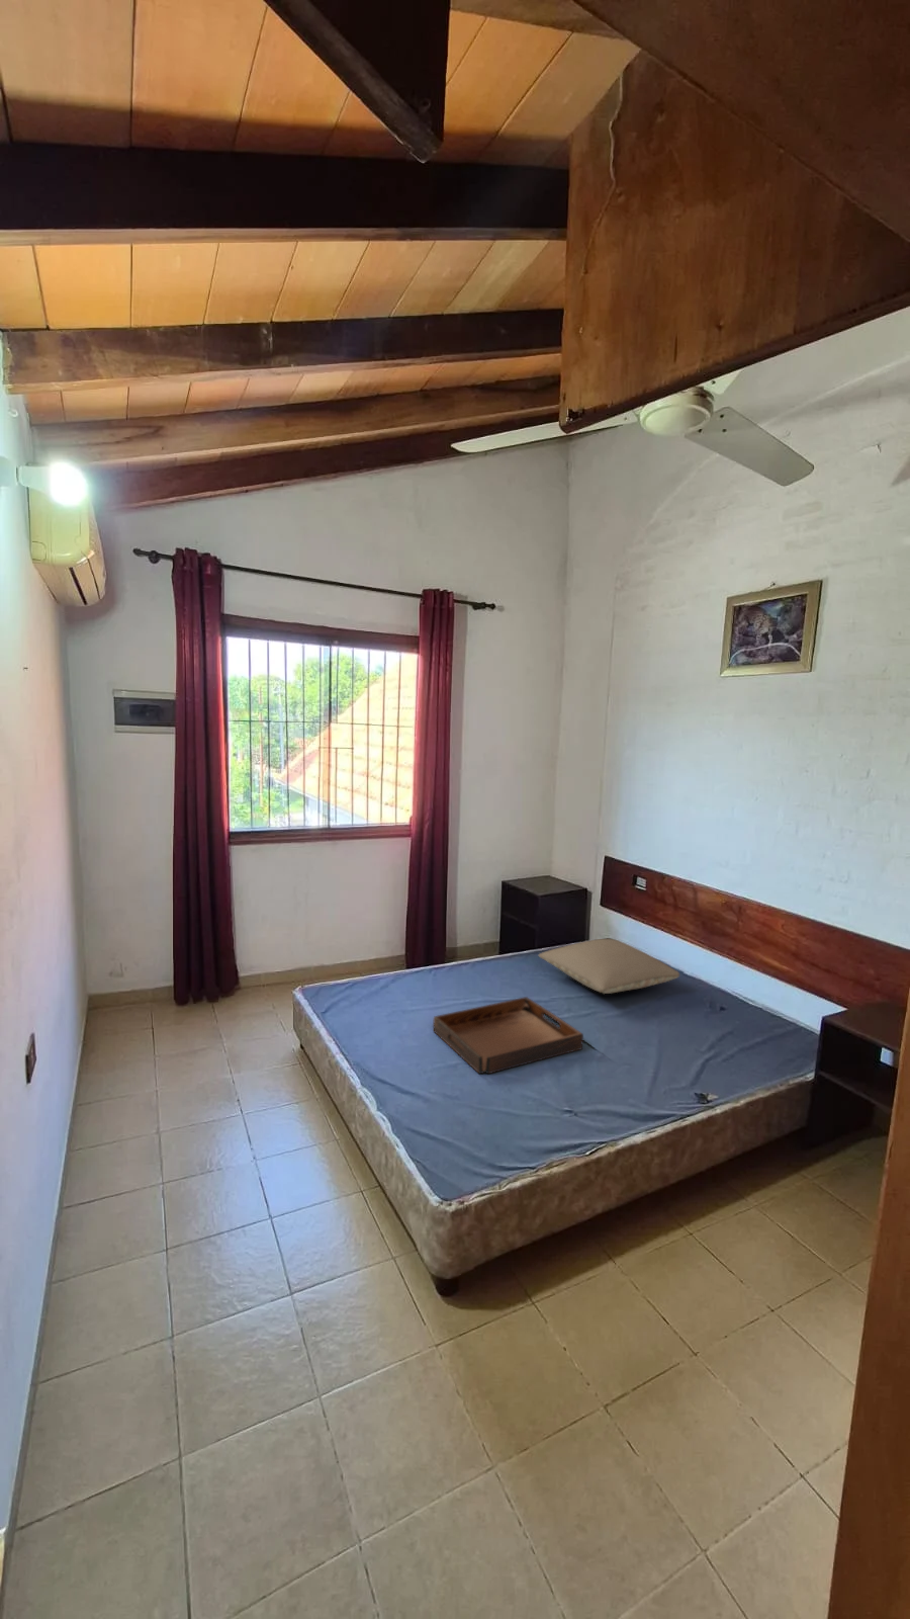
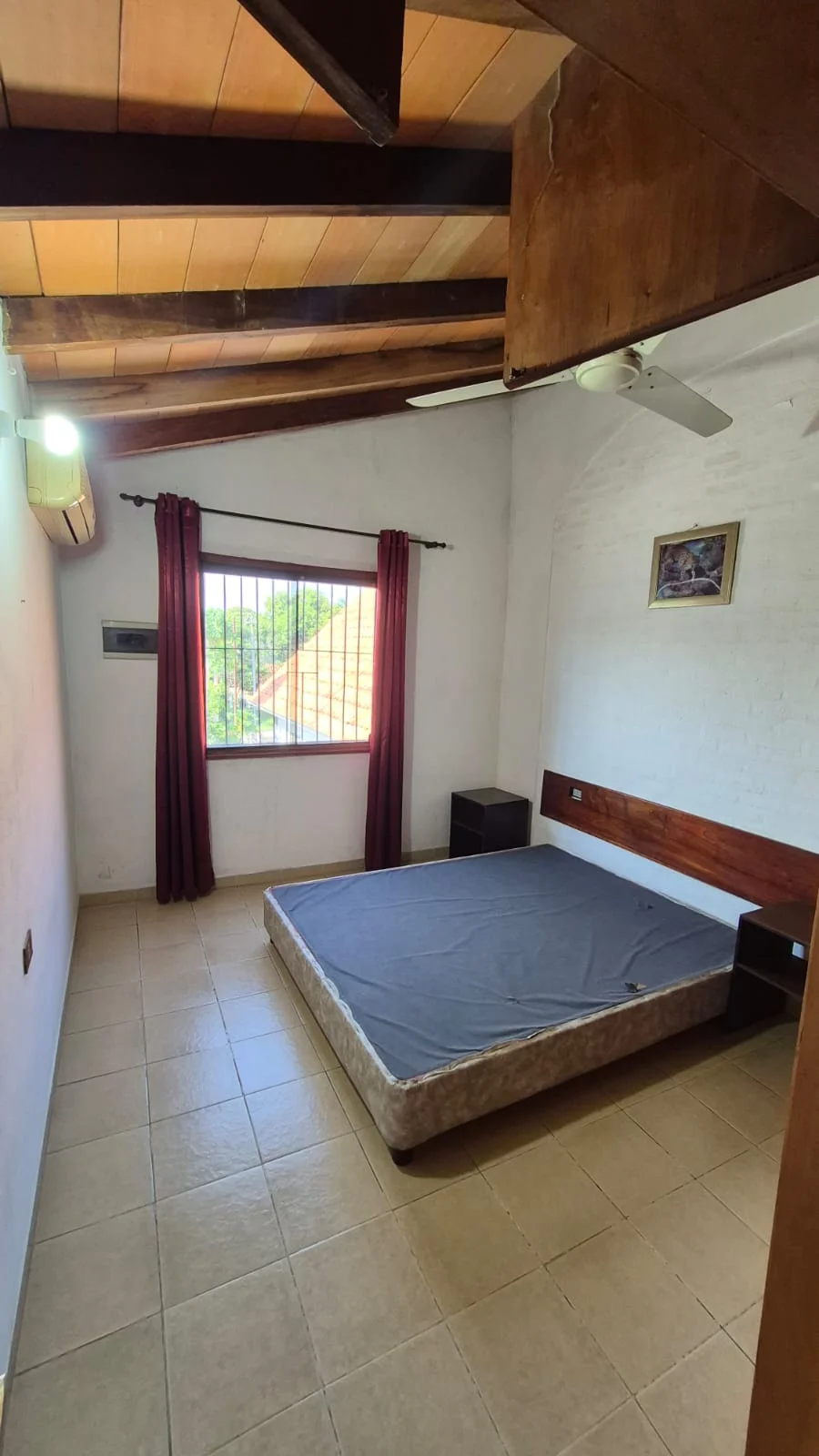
- serving tray [432,995,584,1074]
- pillow [538,938,680,995]
